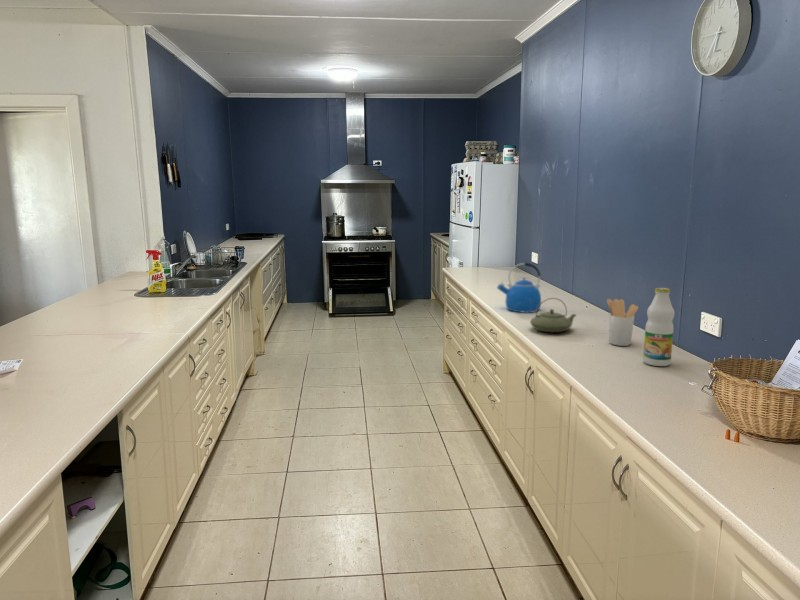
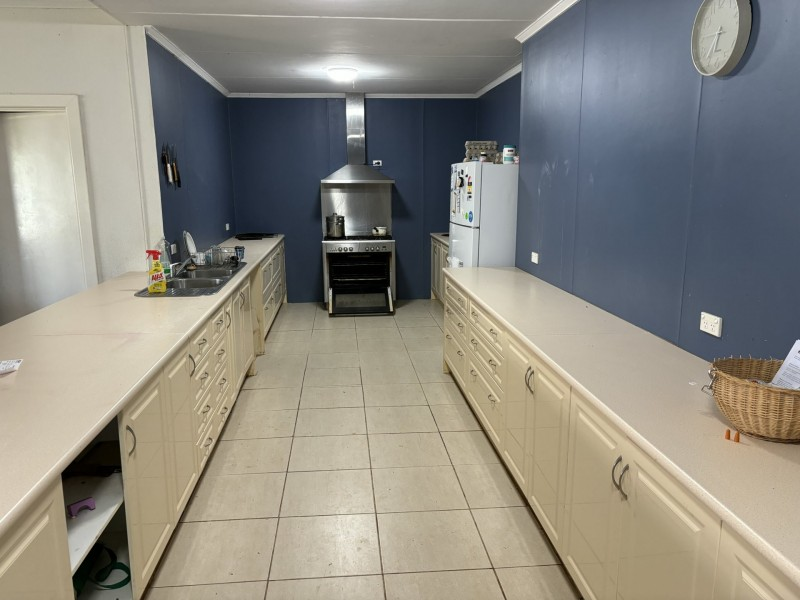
- utensil holder [606,298,639,347]
- kettle [496,262,542,313]
- teapot [529,297,577,333]
- bottle [642,287,675,367]
